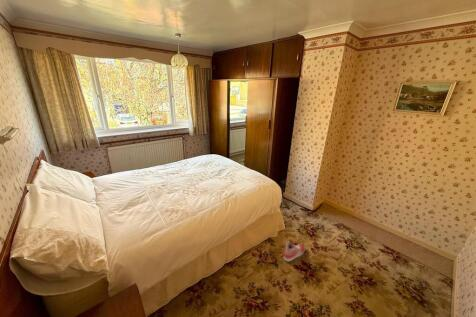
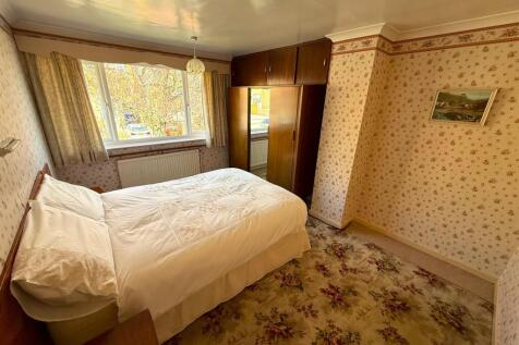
- sneaker [283,240,306,263]
